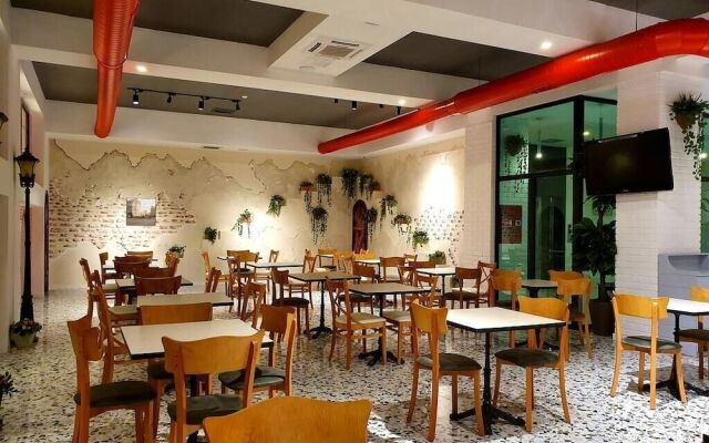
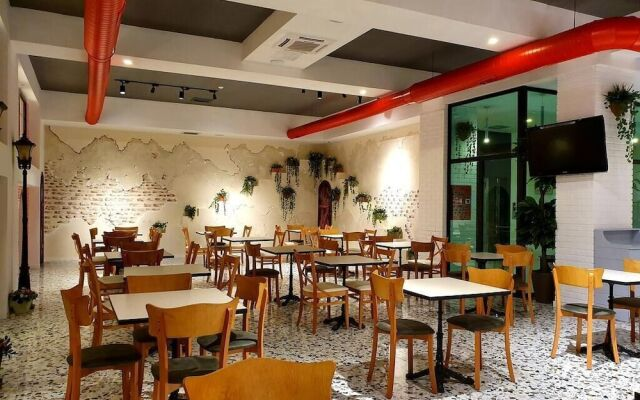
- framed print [125,197,157,227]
